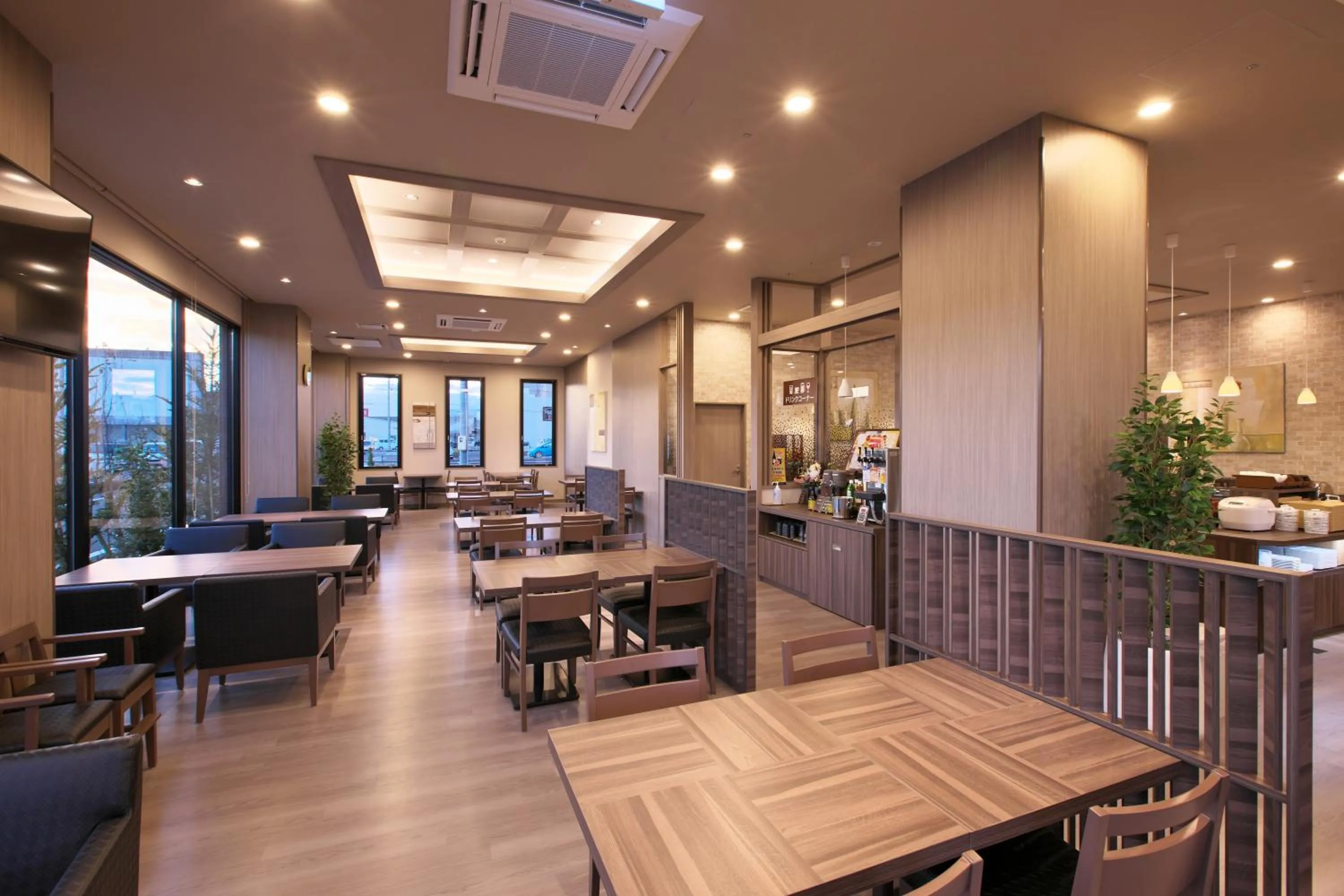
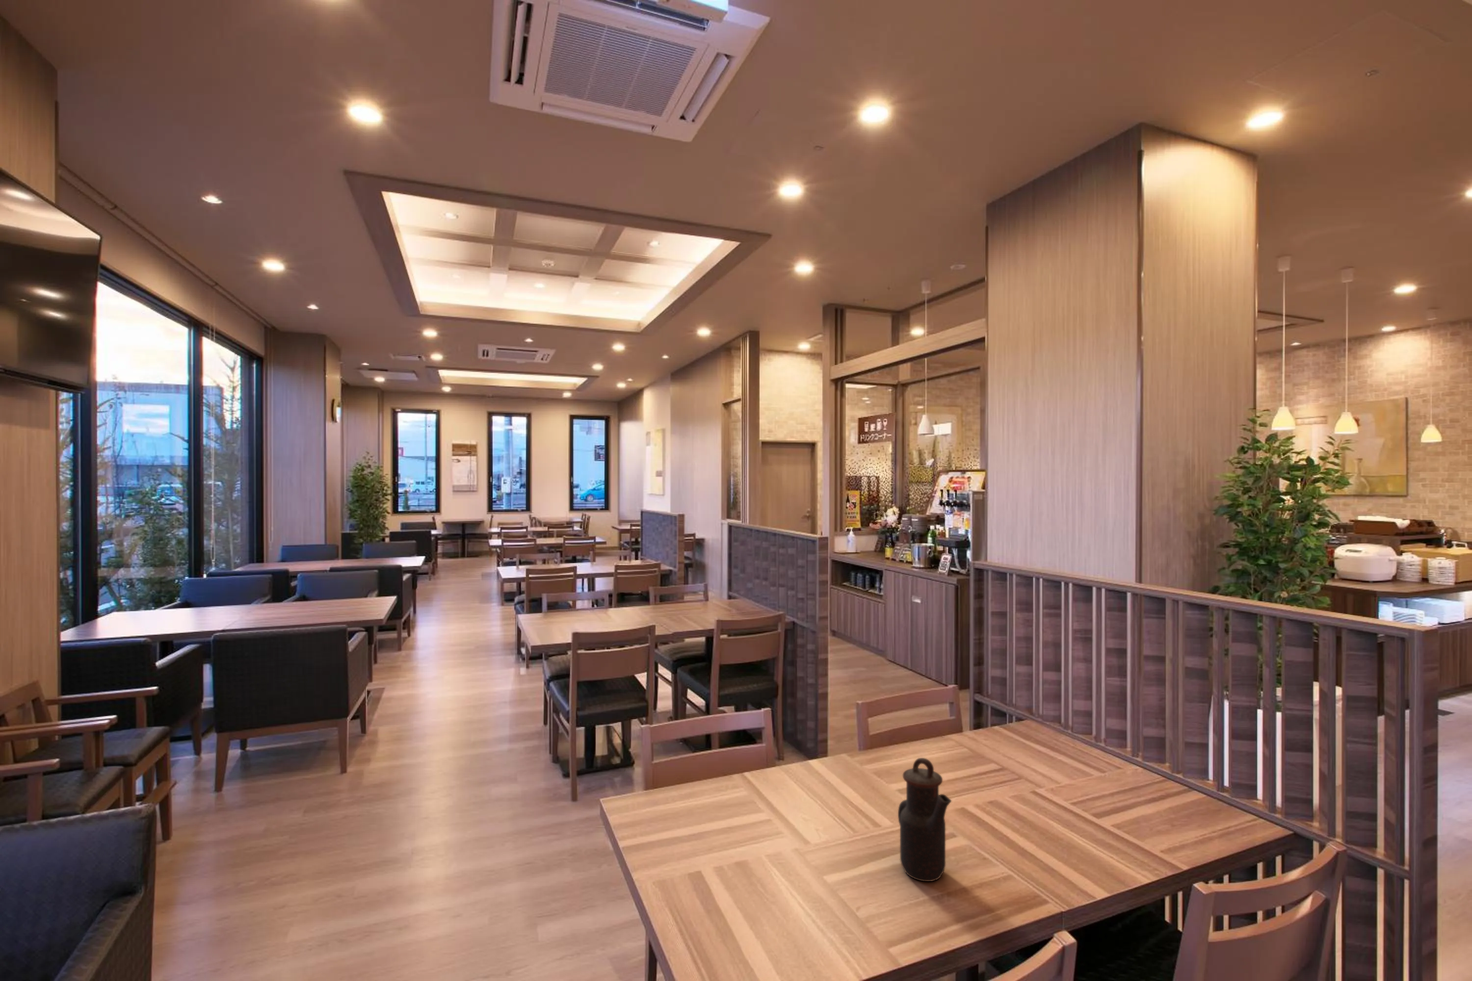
+ teapot [897,758,952,882]
